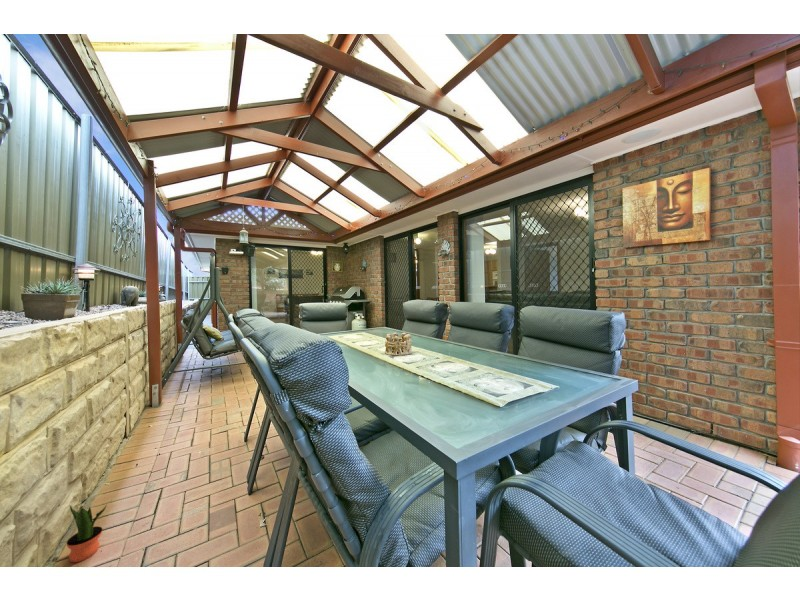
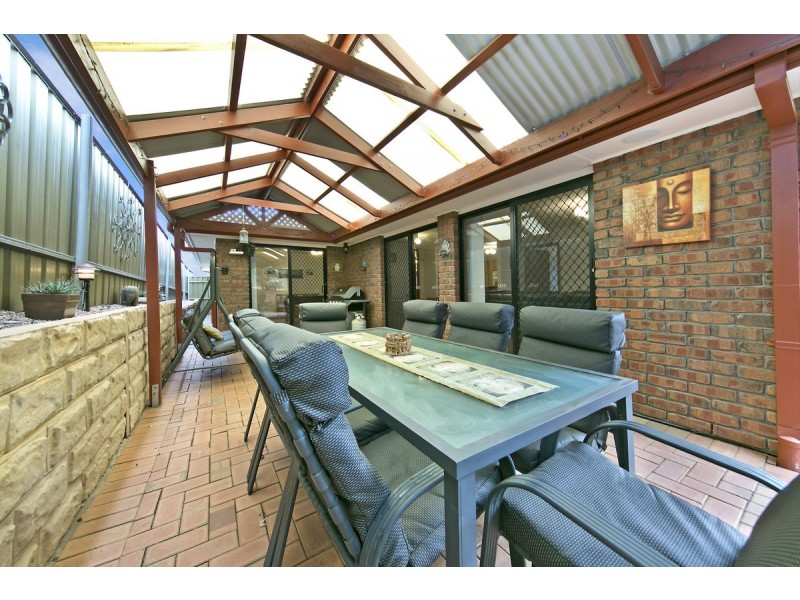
- potted plant [66,504,108,563]
